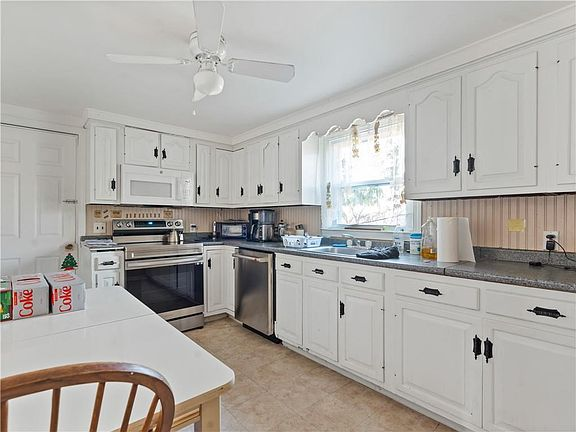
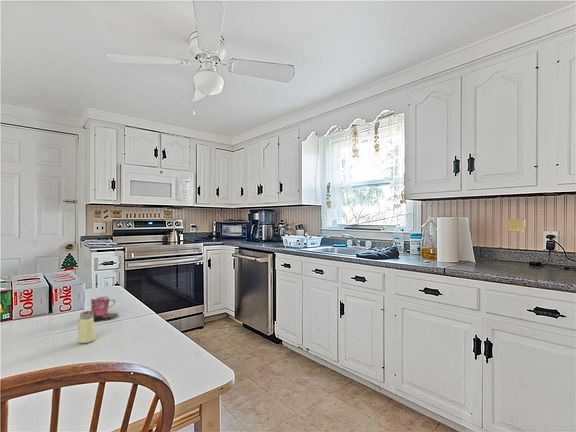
+ mug [90,296,119,322]
+ saltshaker [77,310,96,344]
